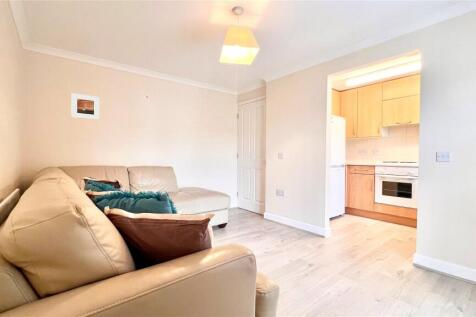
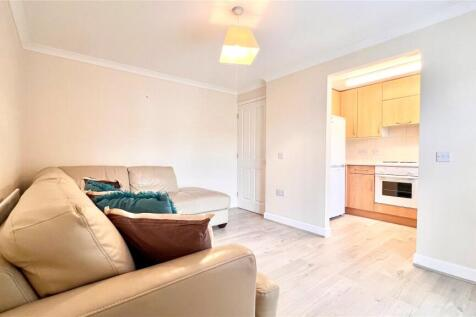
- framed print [70,92,100,121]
